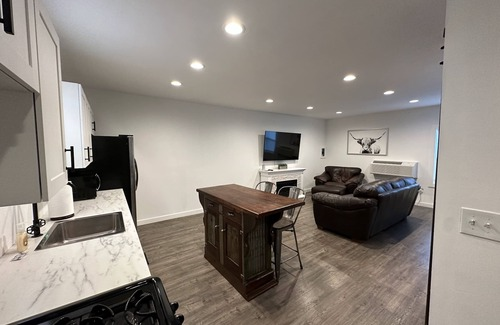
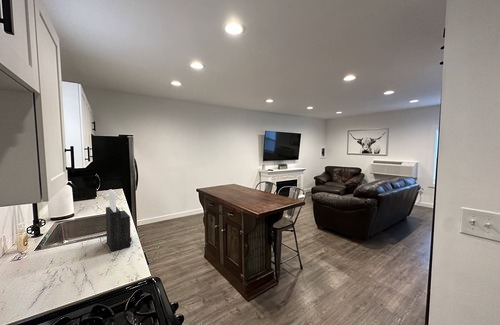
+ knife block [105,188,133,252]
